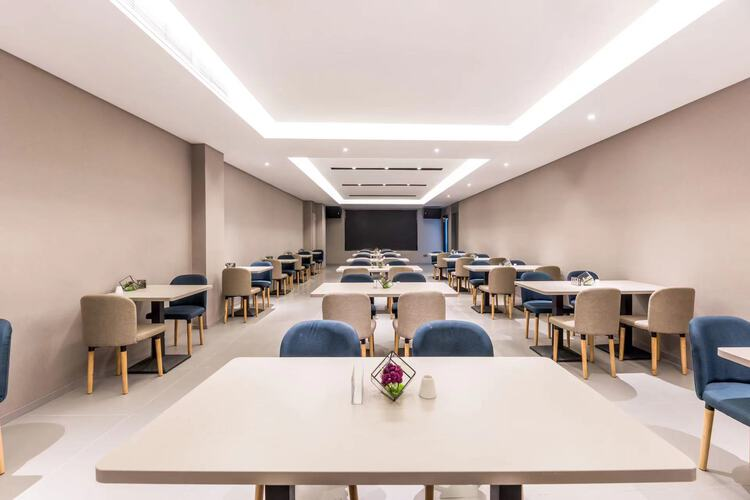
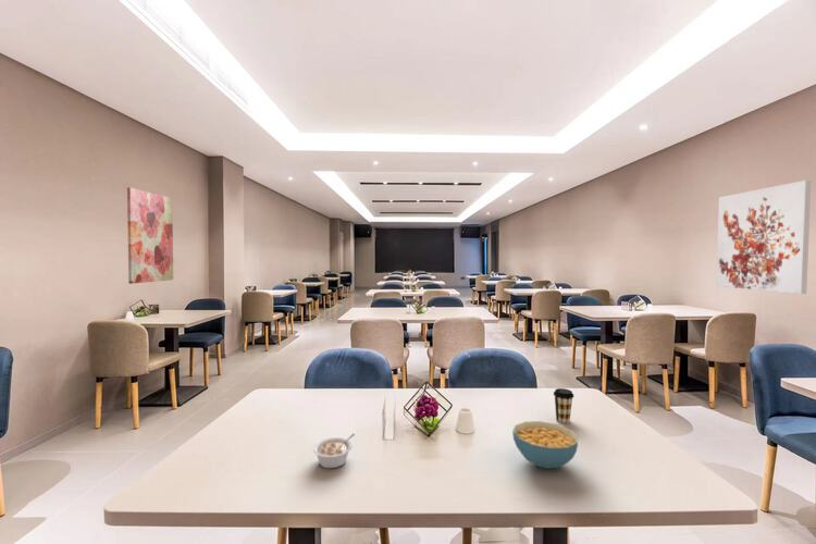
+ coffee cup [553,387,574,424]
+ wall art [126,186,174,285]
+ wall art [715,180,812,295]
+ cereal bowl [511,420,580,470]
+ legume [312,433,356,469]
